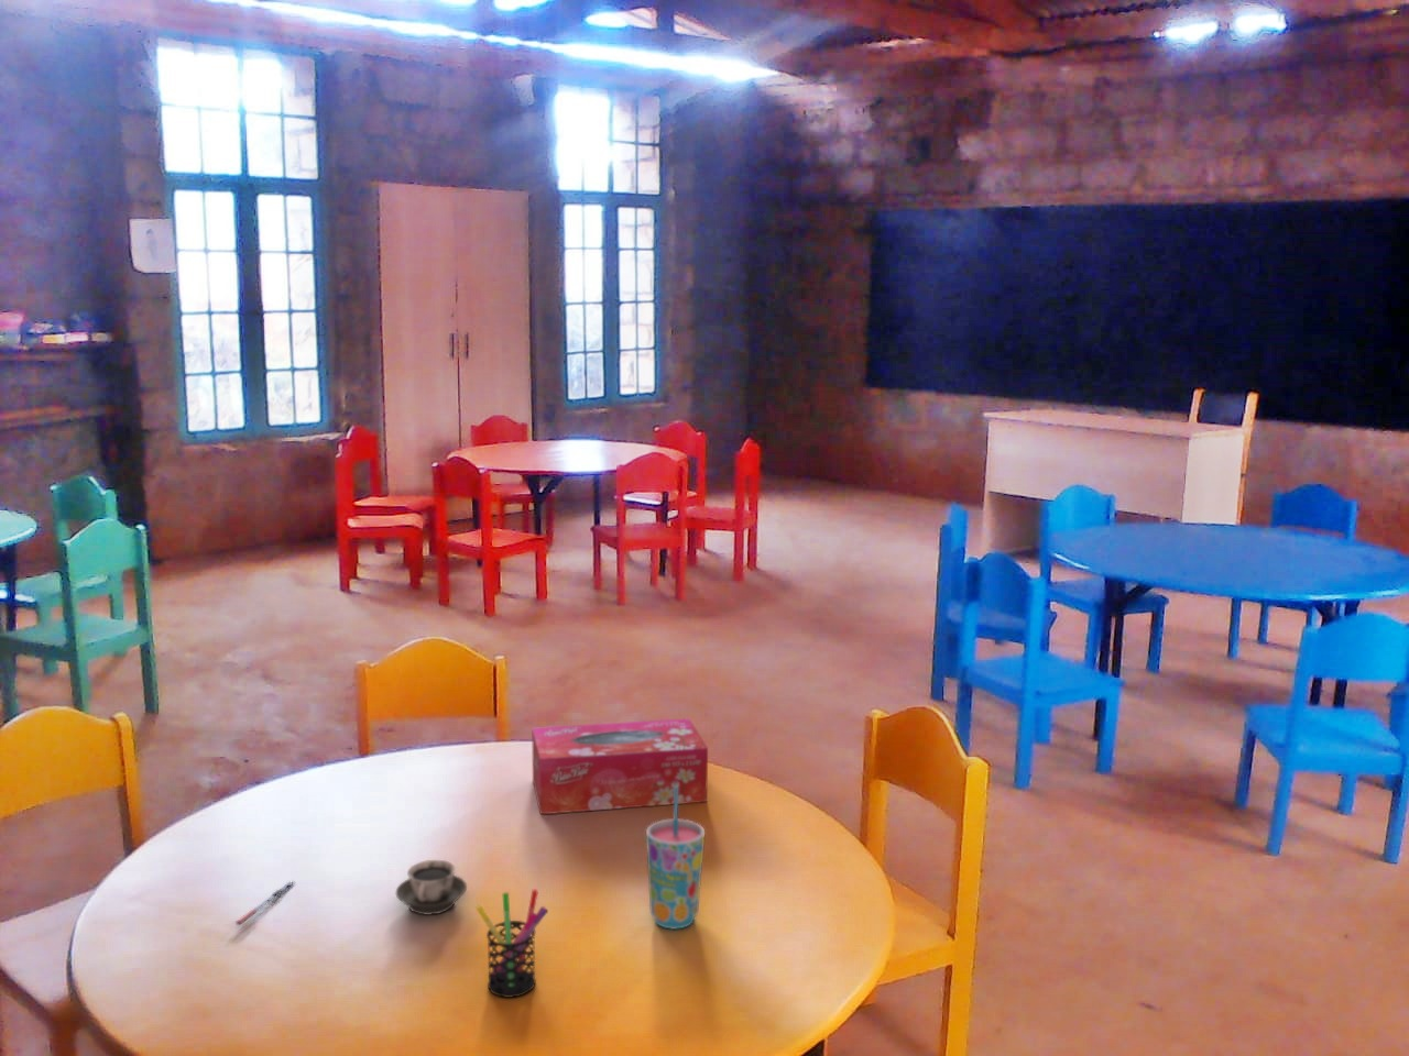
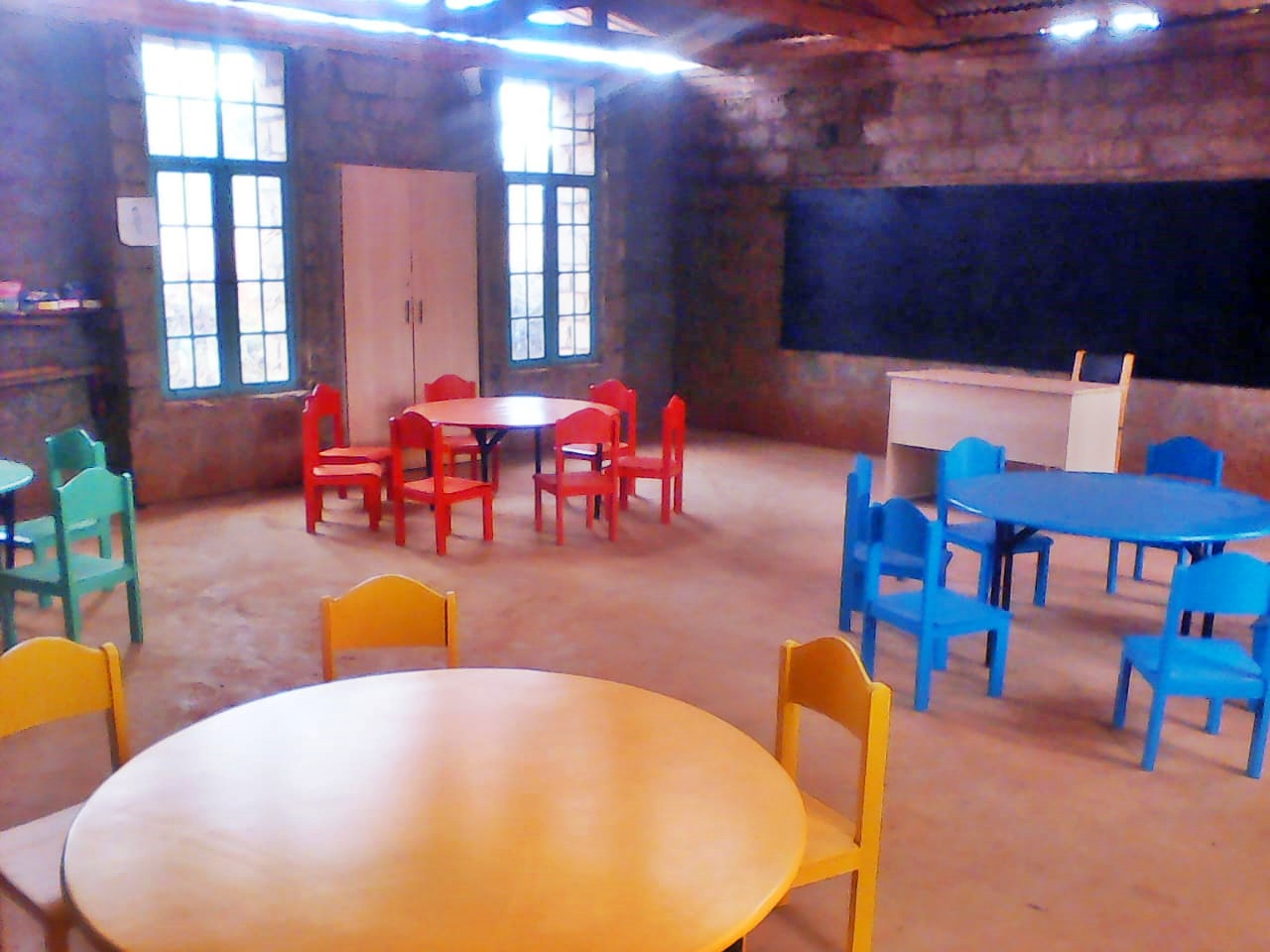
- pen [234,880,295,926]
- pen holder [475,887,549,998]
- cup [645,785,706,931]
- tissue box [530,718,709,815]
- cup [395,859,468,916]
